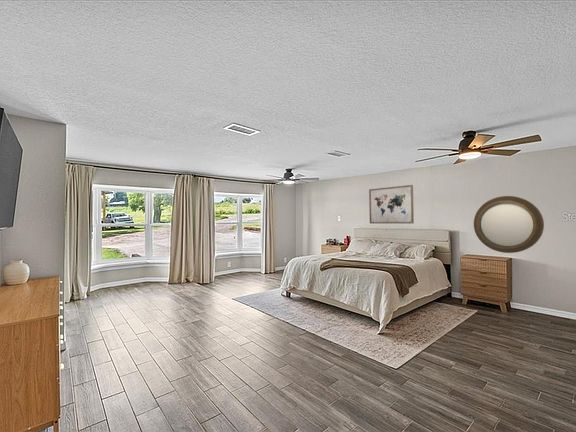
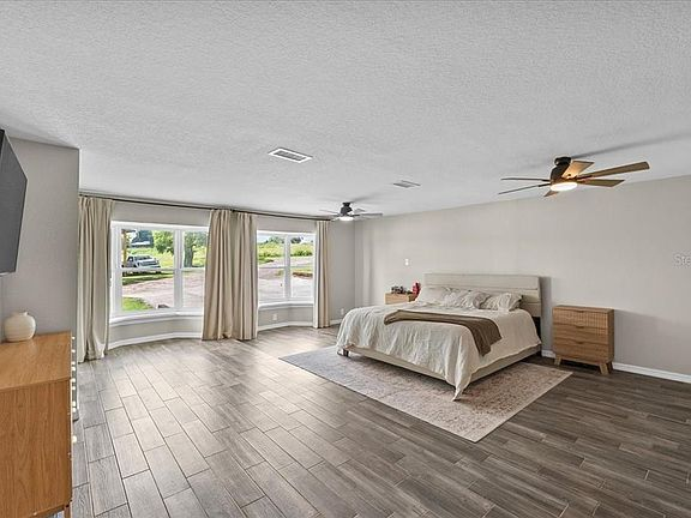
- wall art [368,184,415,225]
- home mirror [473,195,545,254]
